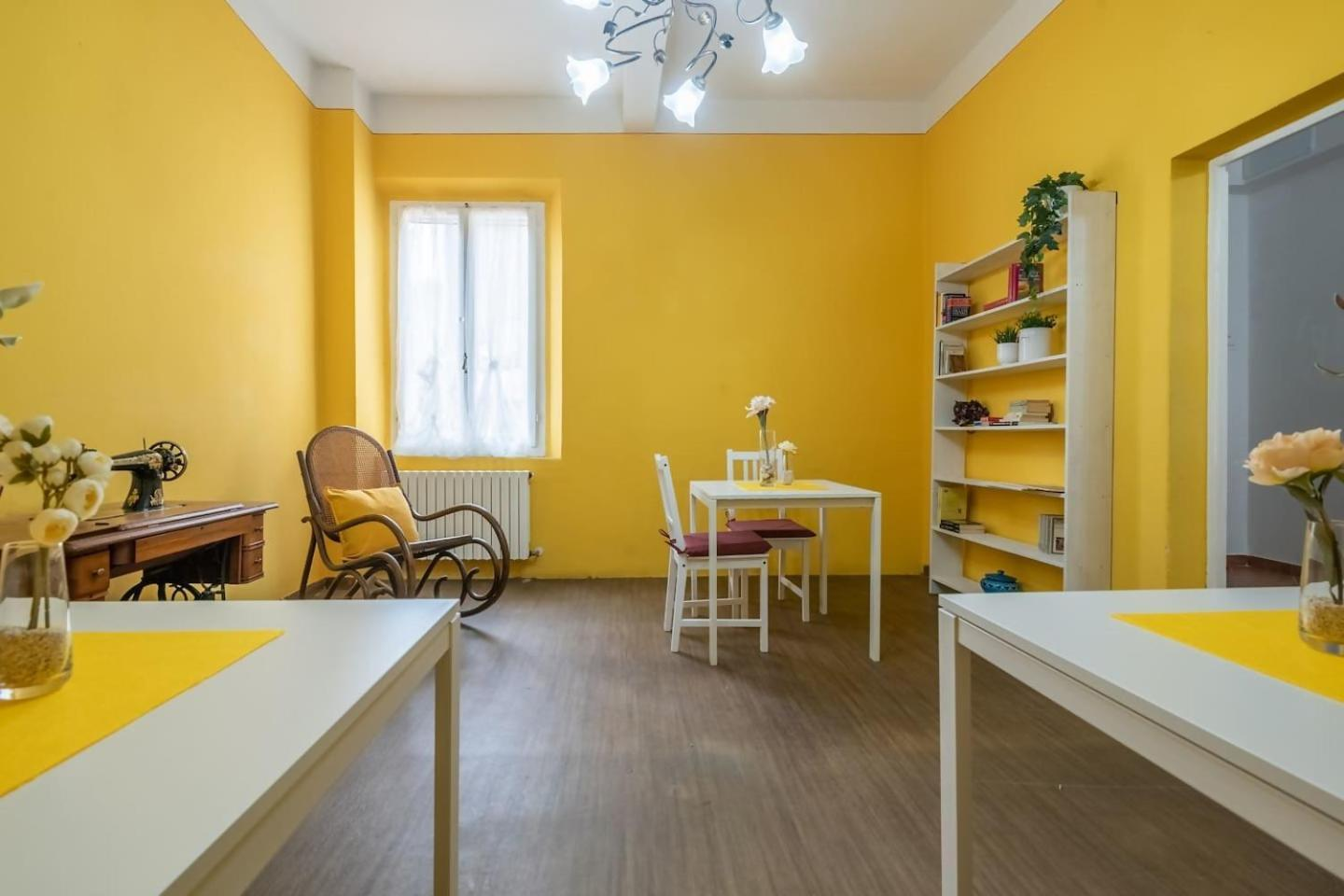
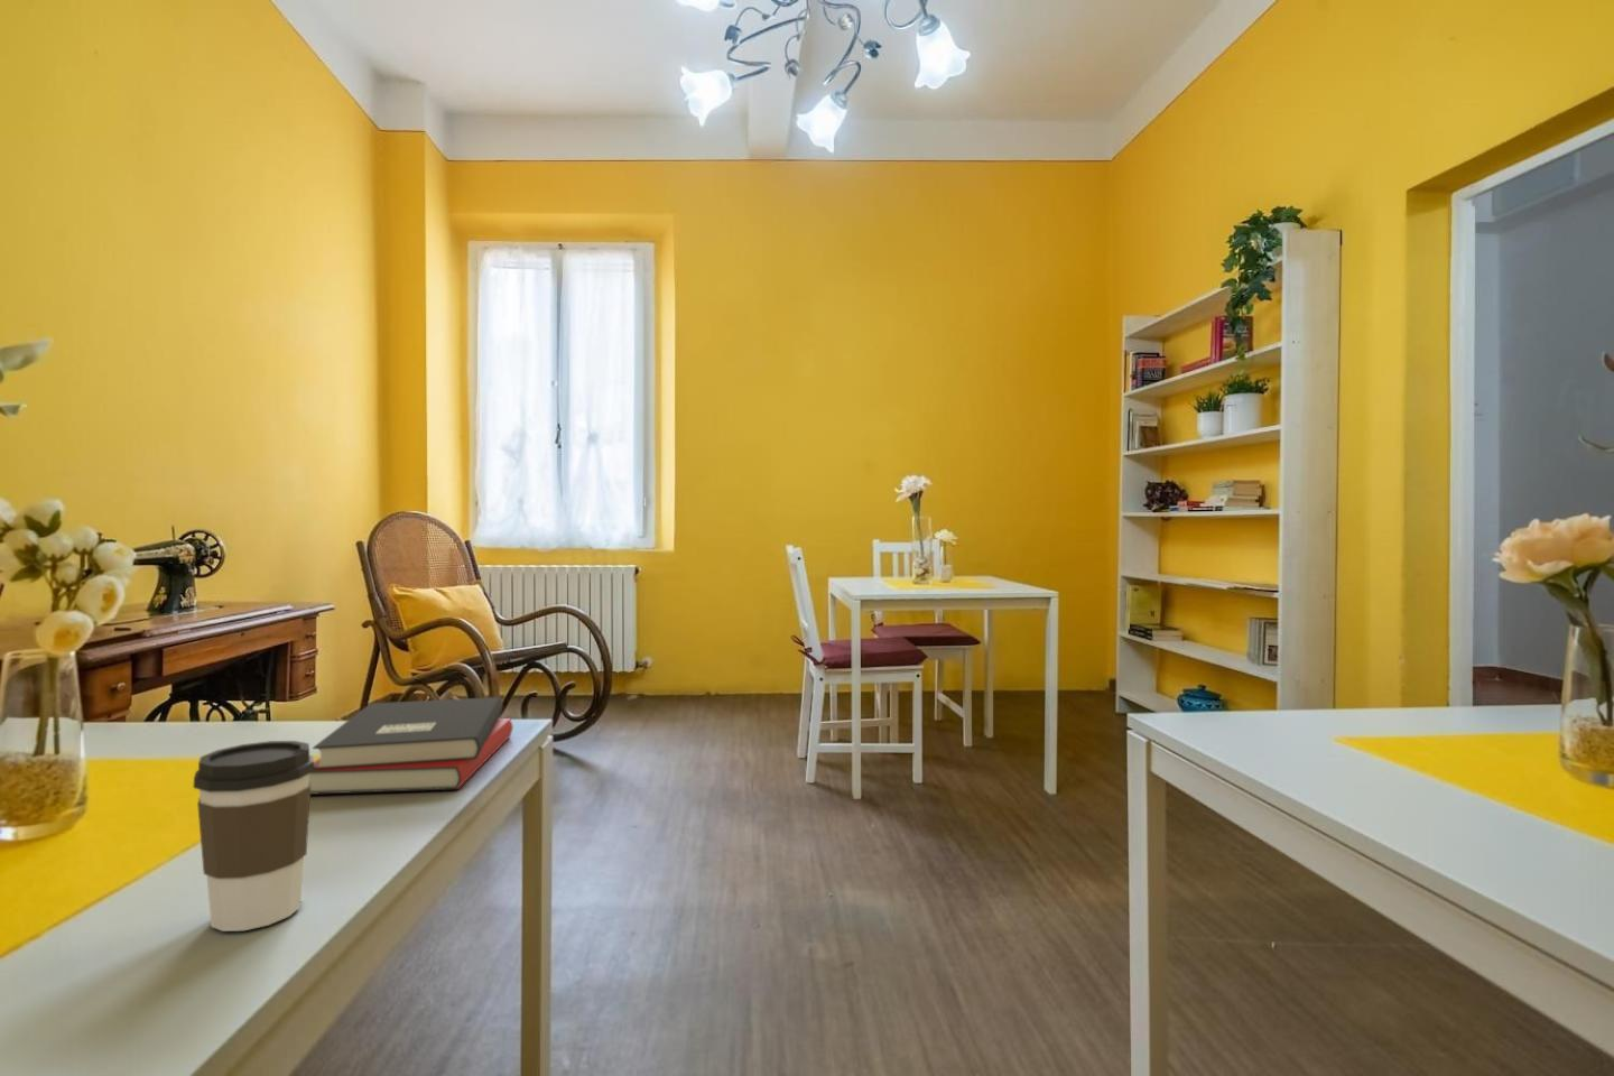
+ hardback book [310,697,514,796]
+ coffee cup [192,740,315,933]
